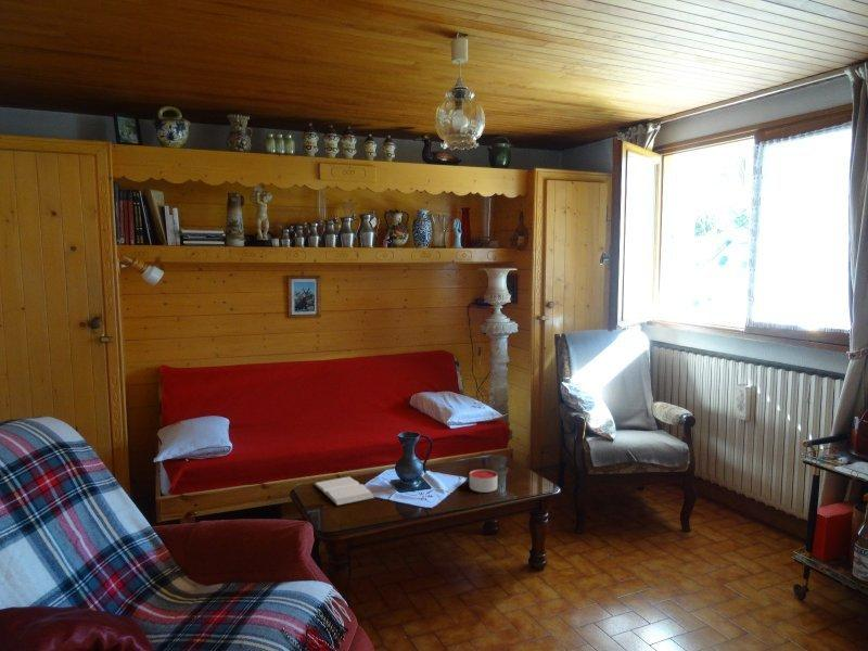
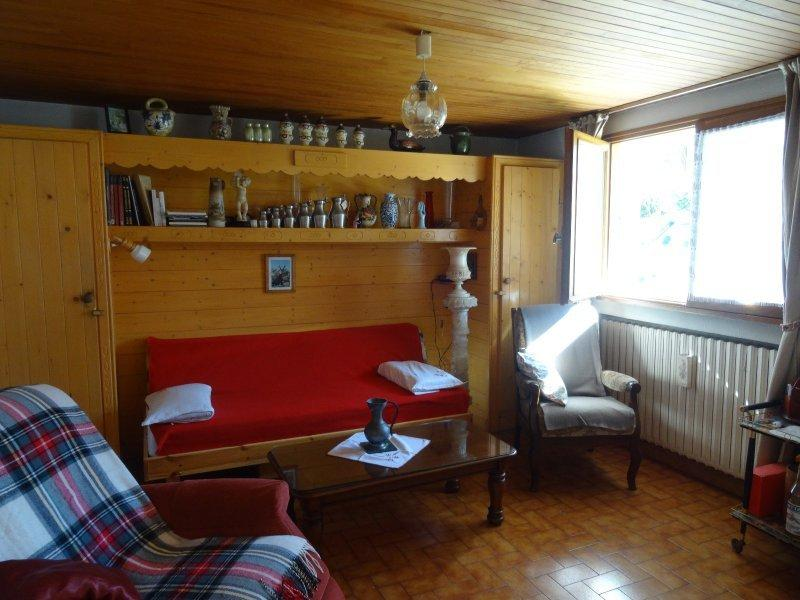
- candle [469,469,498,494]
- book [314,475,375,507]
